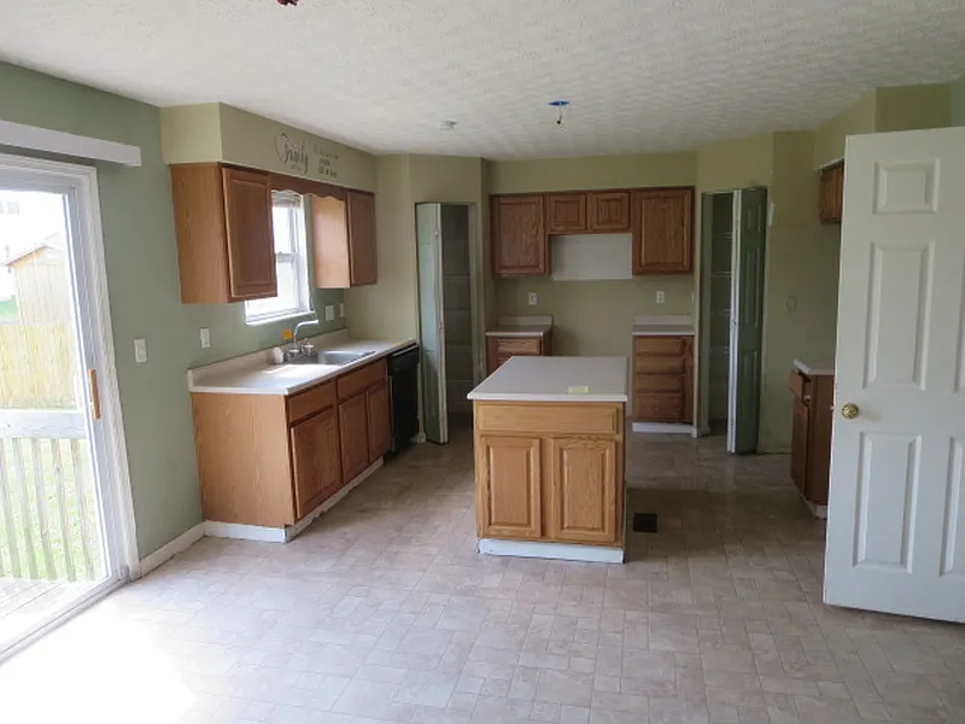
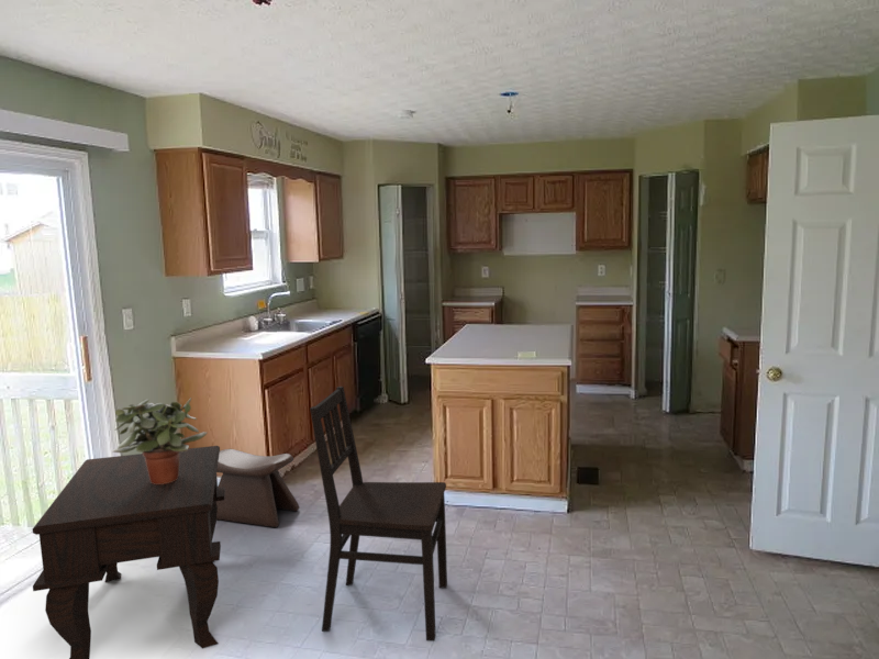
+ stool [216,448,300,528]
+ potted plant [112,396,209,484]
+ side table [32,445,225,659]
+ dining chair [309,386,448,643]
